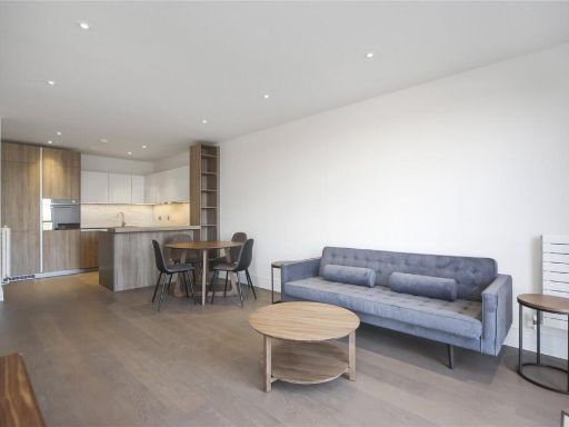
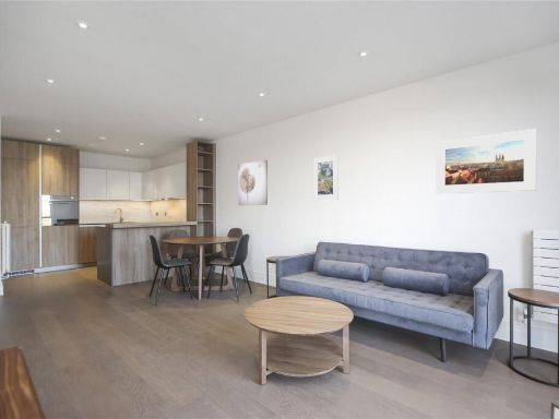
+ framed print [435,128,537,195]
+ wall art [237,159,269,206]
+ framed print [312,154,340,201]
